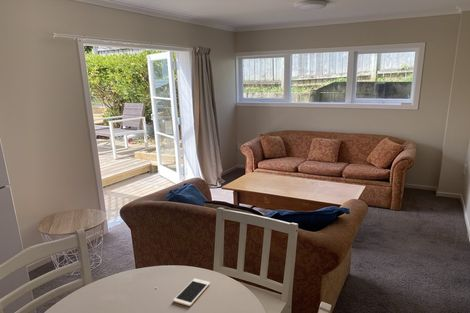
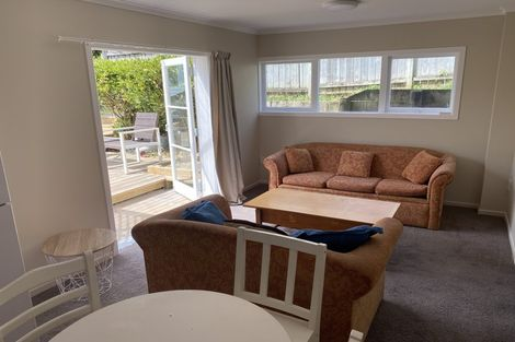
- cell phone [172,278,211,307]
